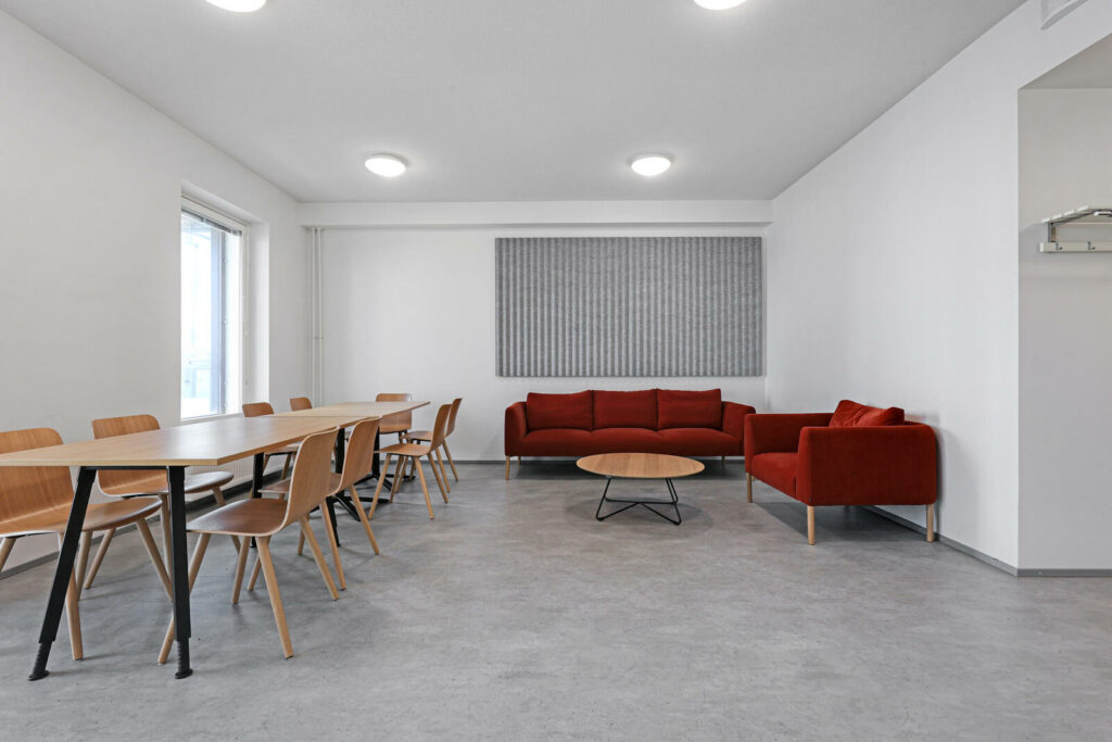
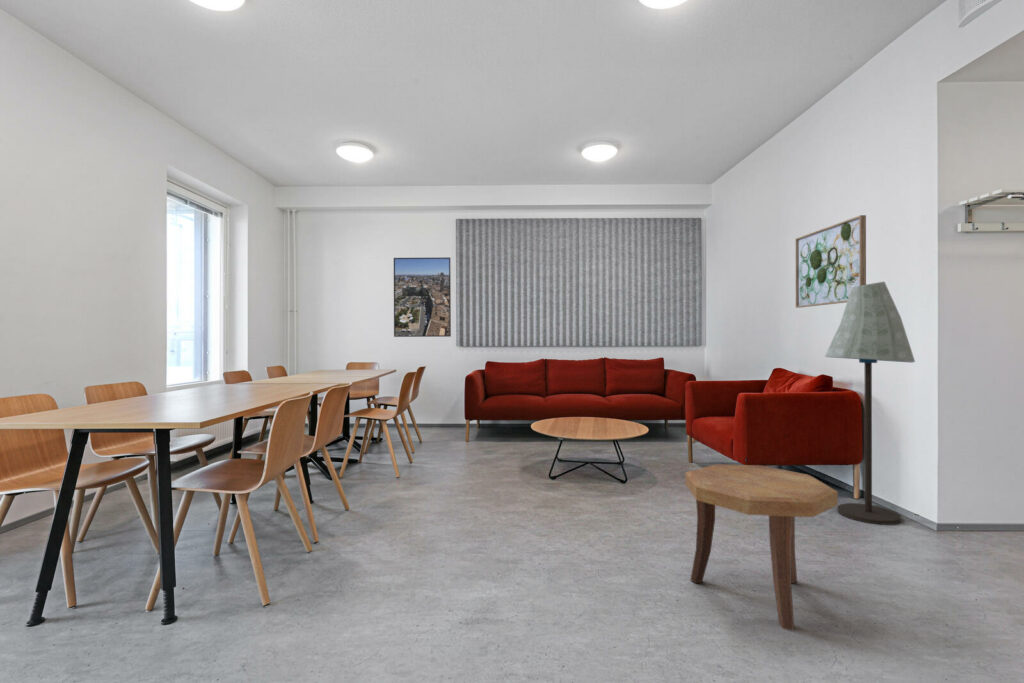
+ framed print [393,256,452,338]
+ floor lamp [824,281,916,526]
+ side table [684,463,839,631]
+ wall art [795,214,867,309]
